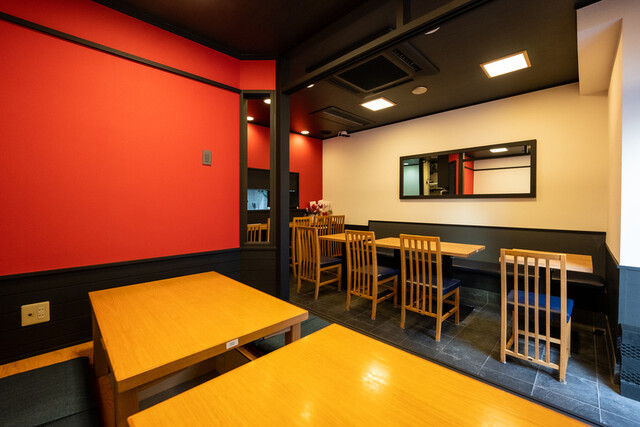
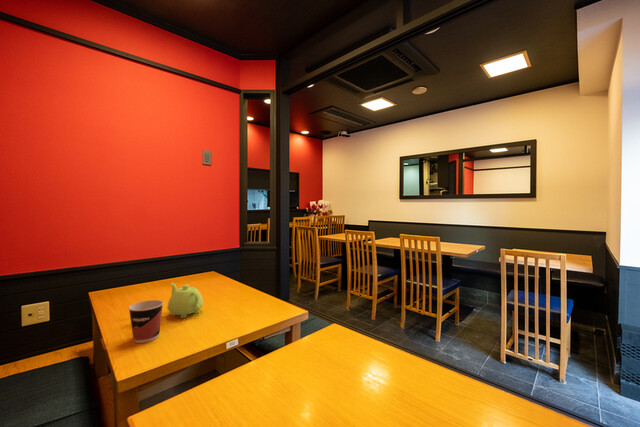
+ teakettle [166,282,204,319]
+ cup [127,299,165,344]
